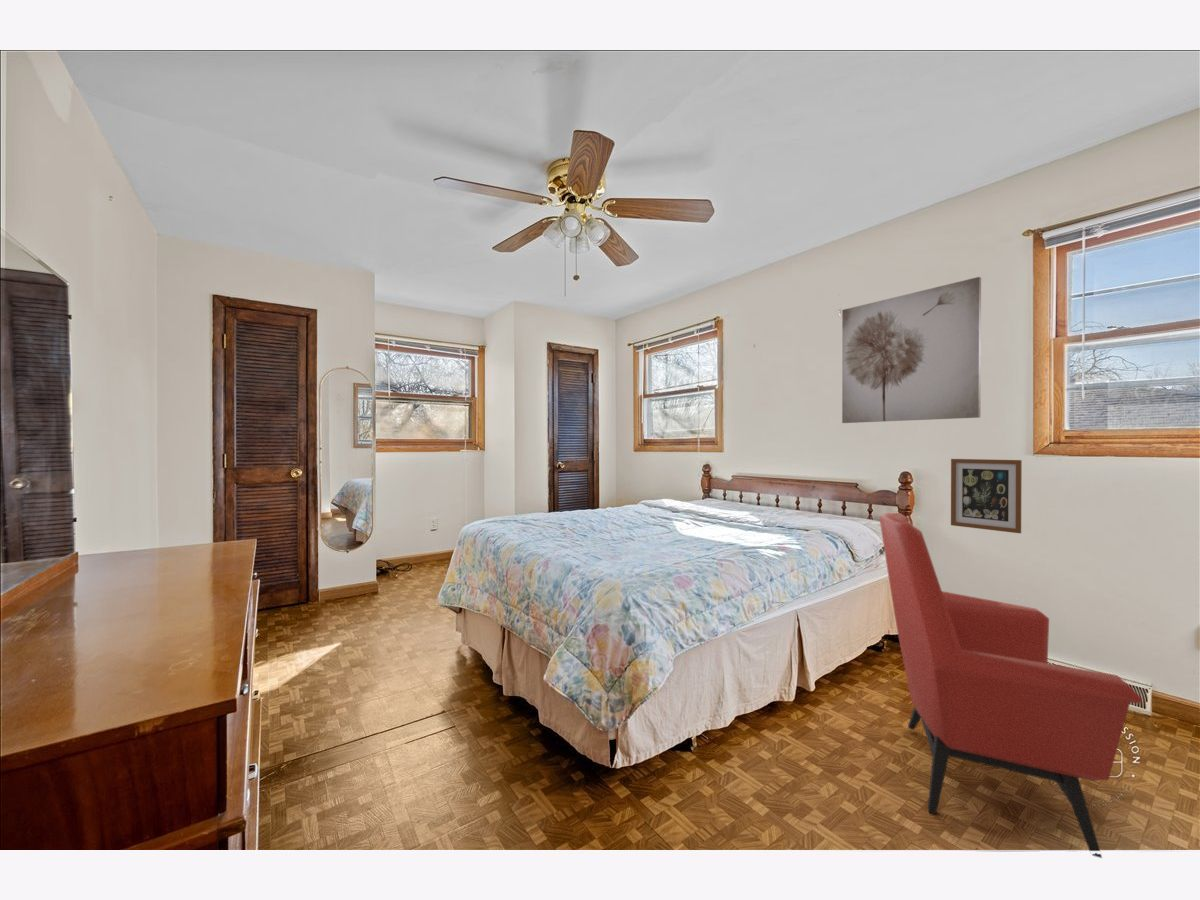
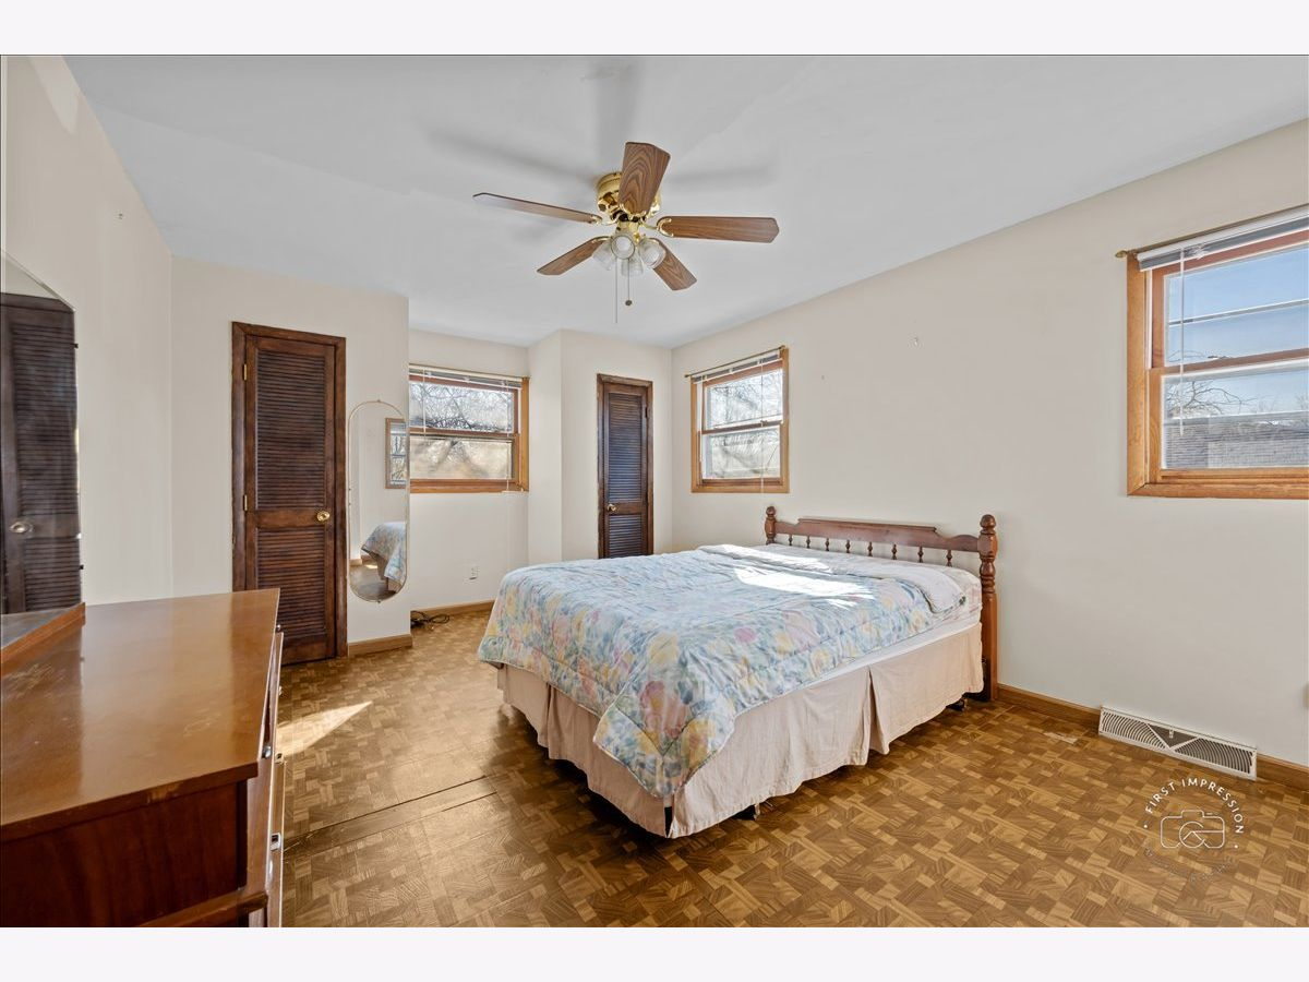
- wall art [950,458,1023,534]
- wall art [841,276,982,424]
- armchair [878,512,1143,859]
